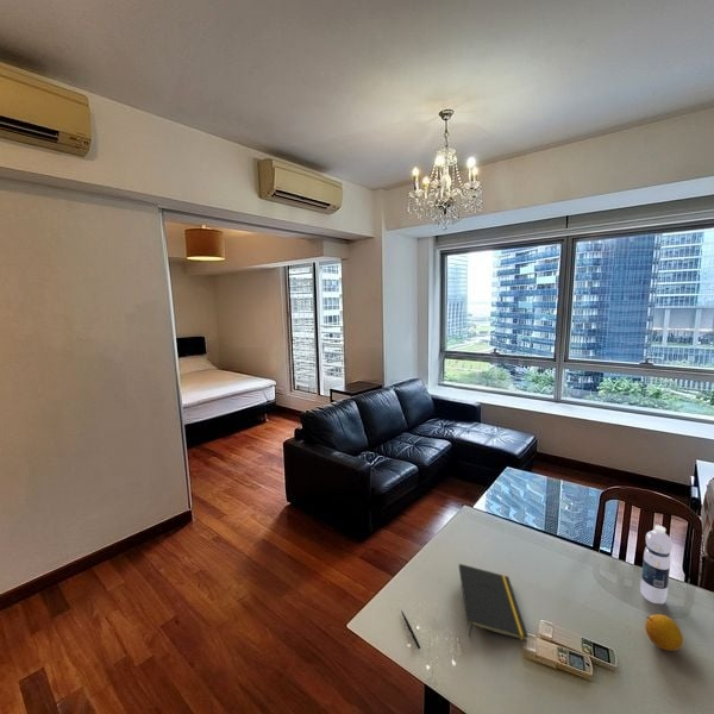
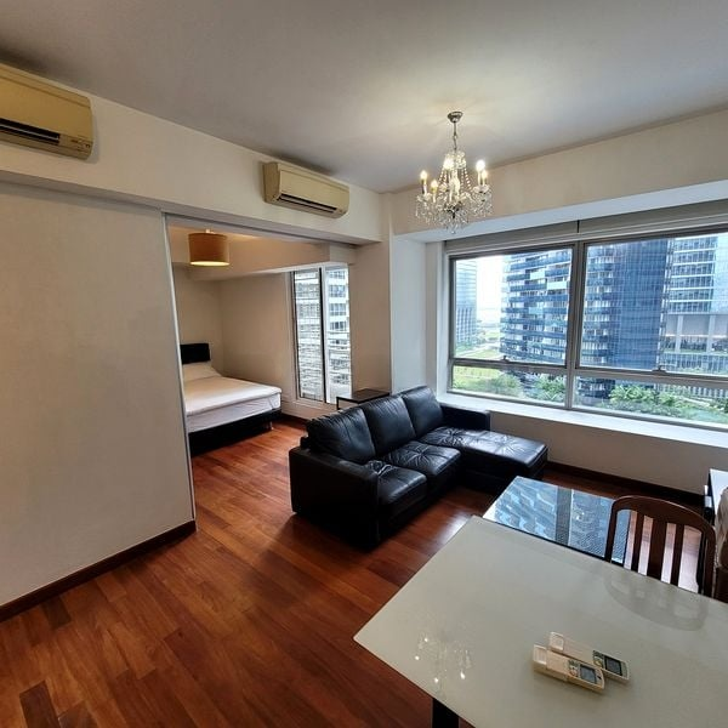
- water bottle [639,525,674,605]
- notepad [458,563,530,643]
- pen [400,609,421,650]
- fruit [644,613,684,652]
